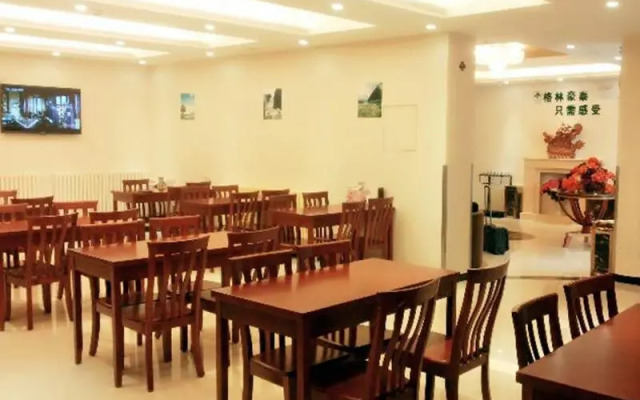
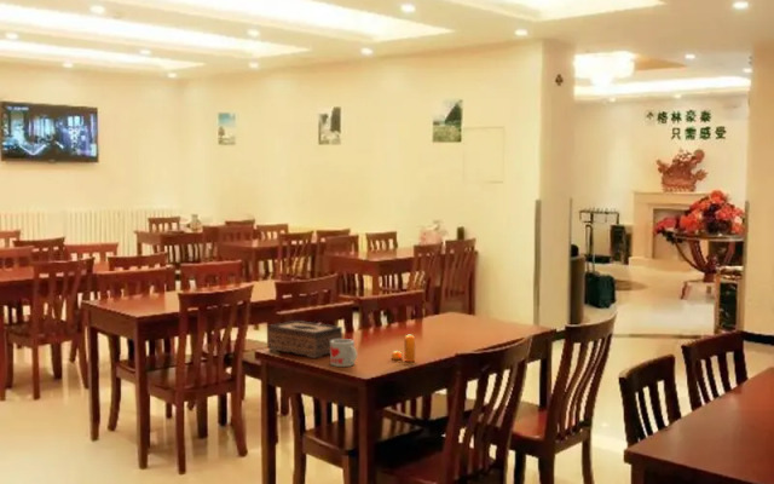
+ pepper shaker [391,334,416,363]
+ tissue box [267,319,343,359]
+ mug [329,338,358,368]
